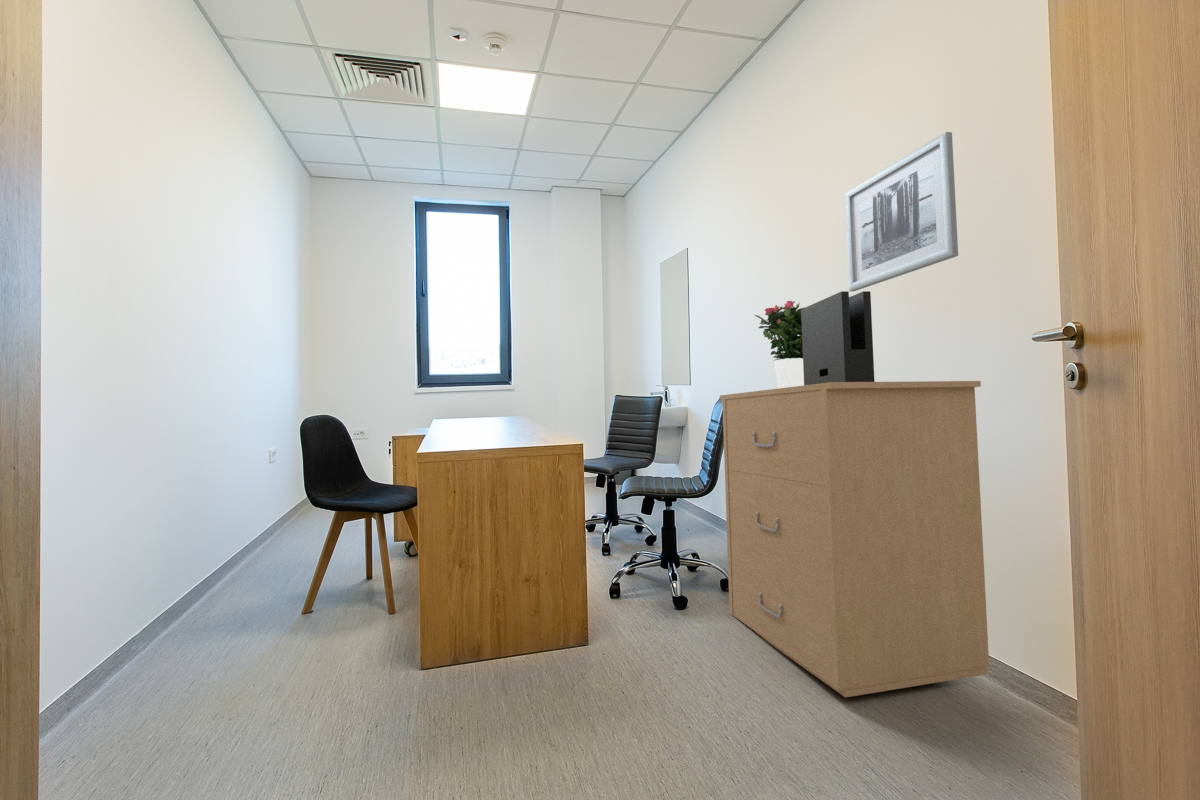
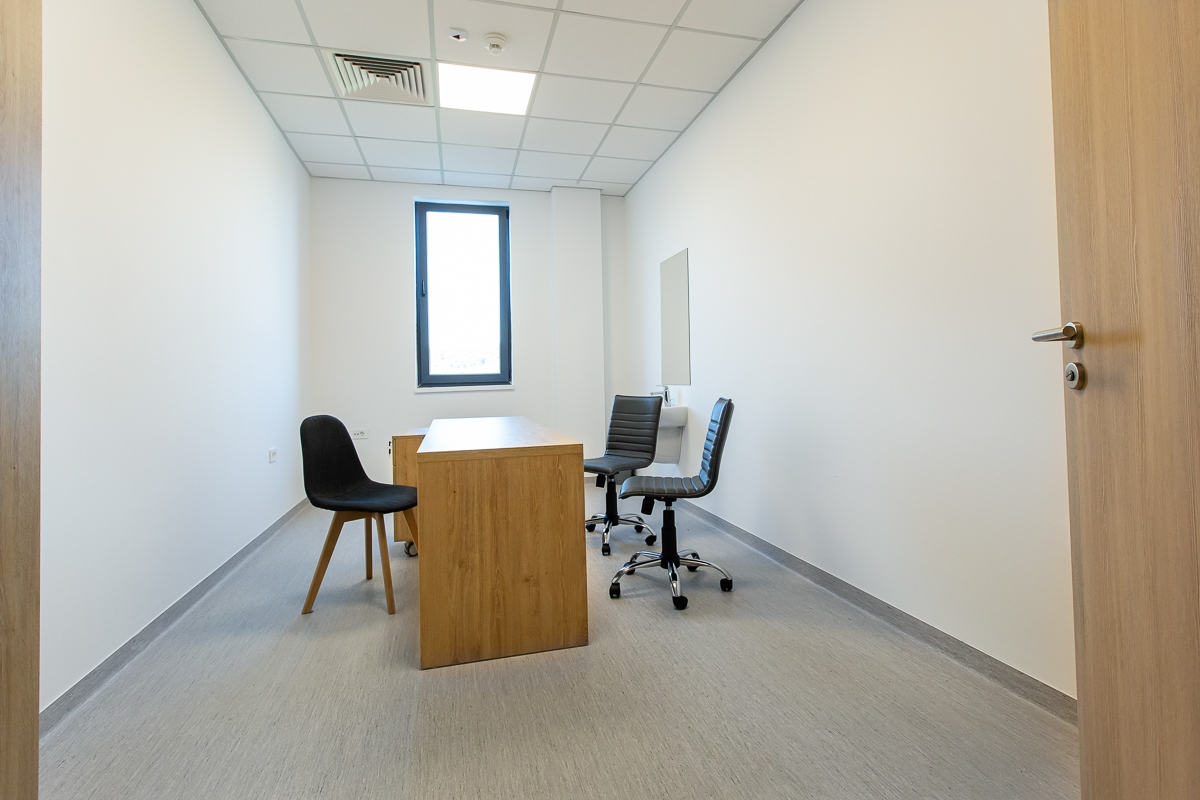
- potted flower [754,300,805,388]
- wall art [844,131,959,293]
- filing cabinet [719,380,990,698]
- file holder [801,290,876,385]
